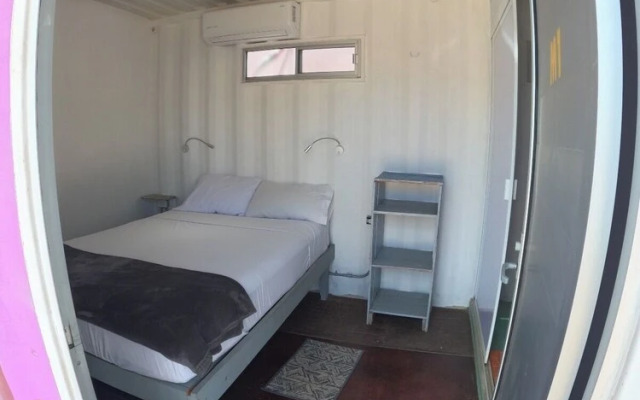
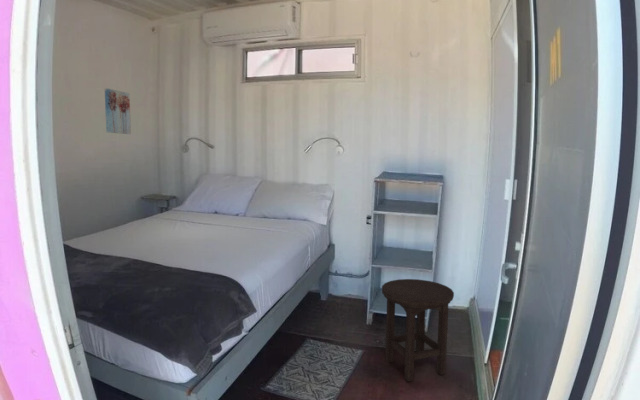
+ wall art [104,87,132,135]
+ stool [381,278,455,382]
